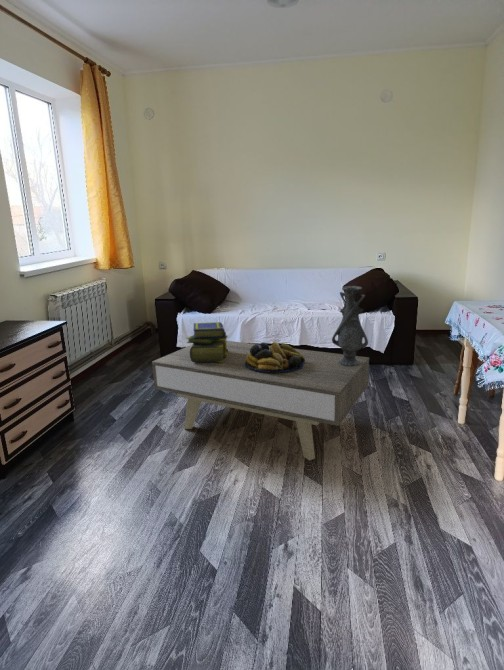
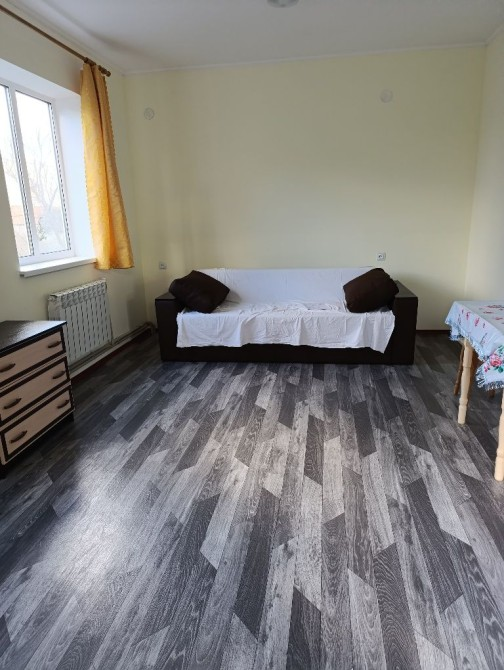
- stack of books [185,321,229,362]
- vase [331,285,369,366]
- fruit bowl [245,340,305,373]
- coffee table [151,340,370,461]
